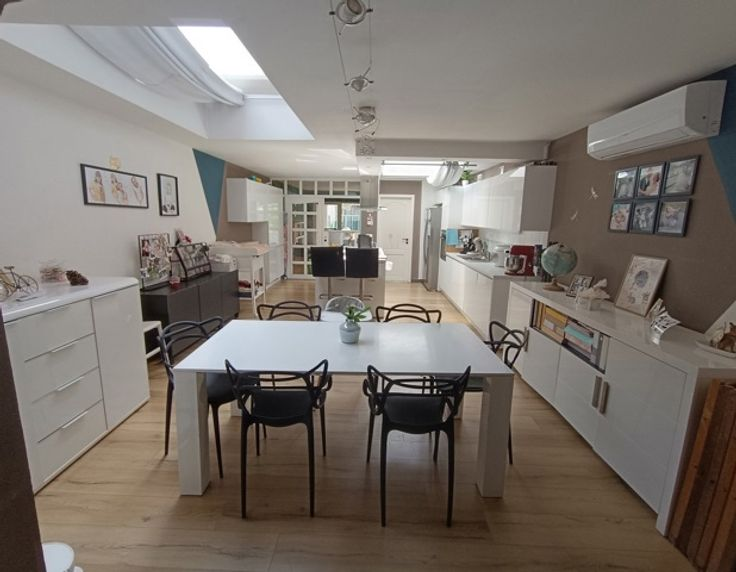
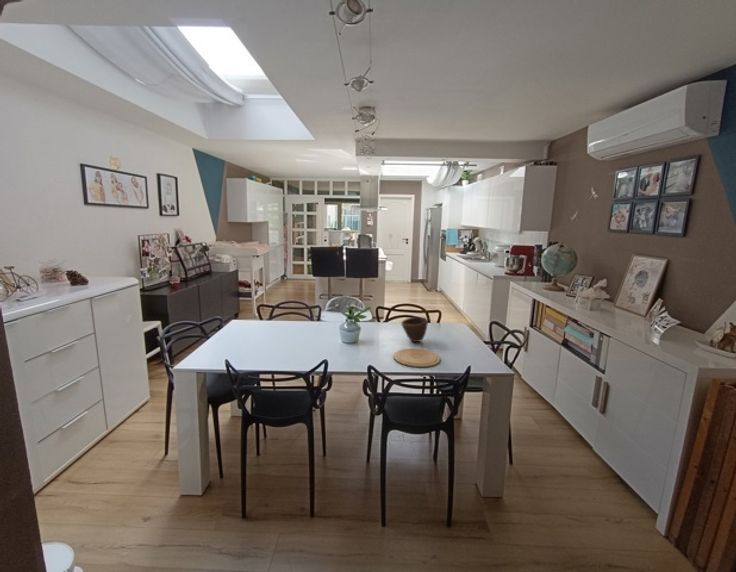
+ bowl [400,316,429,343]
+ plate [393,348,441,368]
